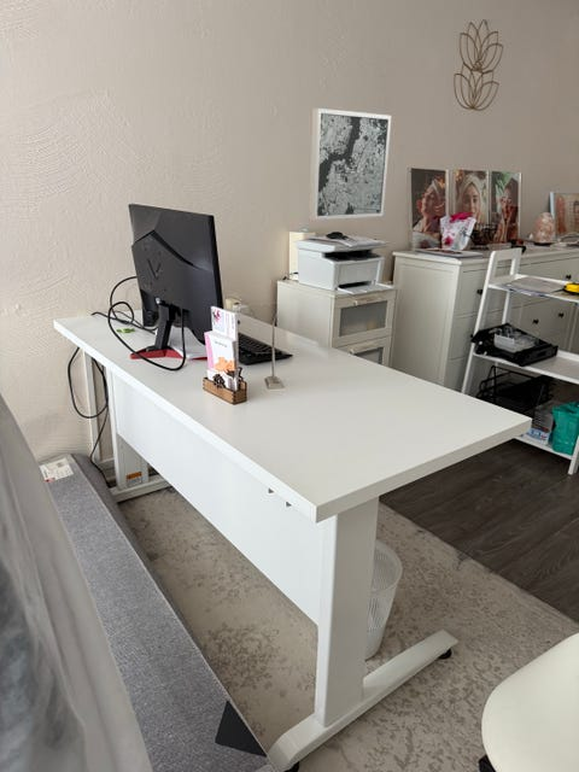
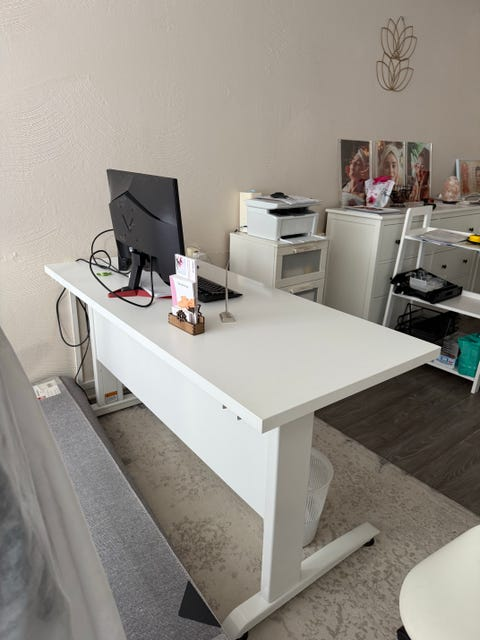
- wall art [308,107,392,221]
